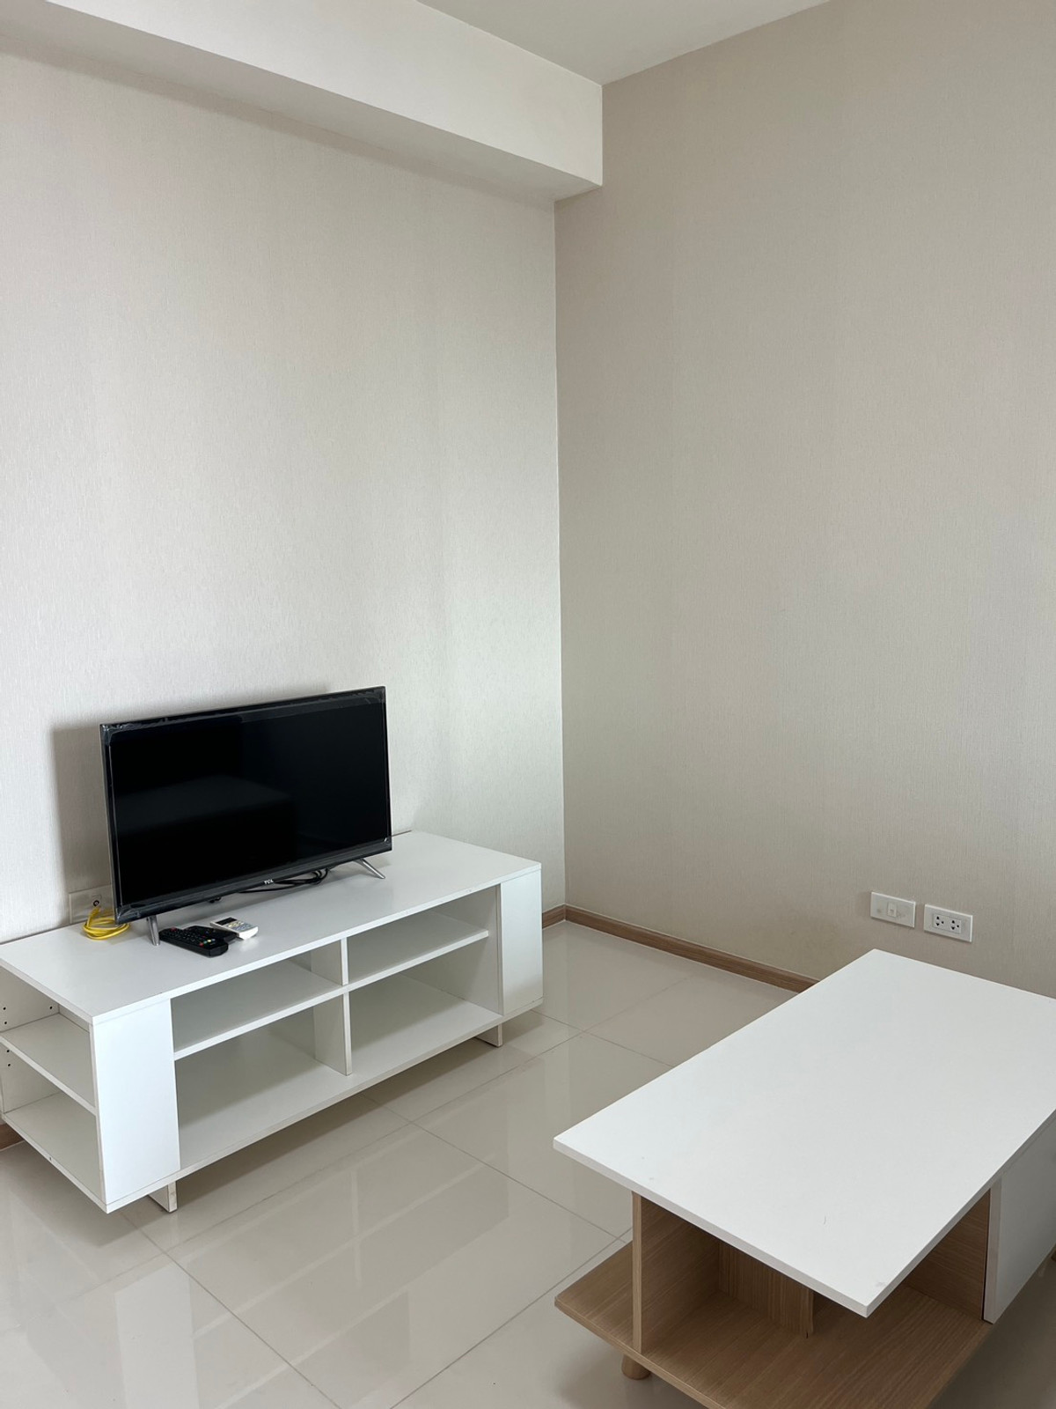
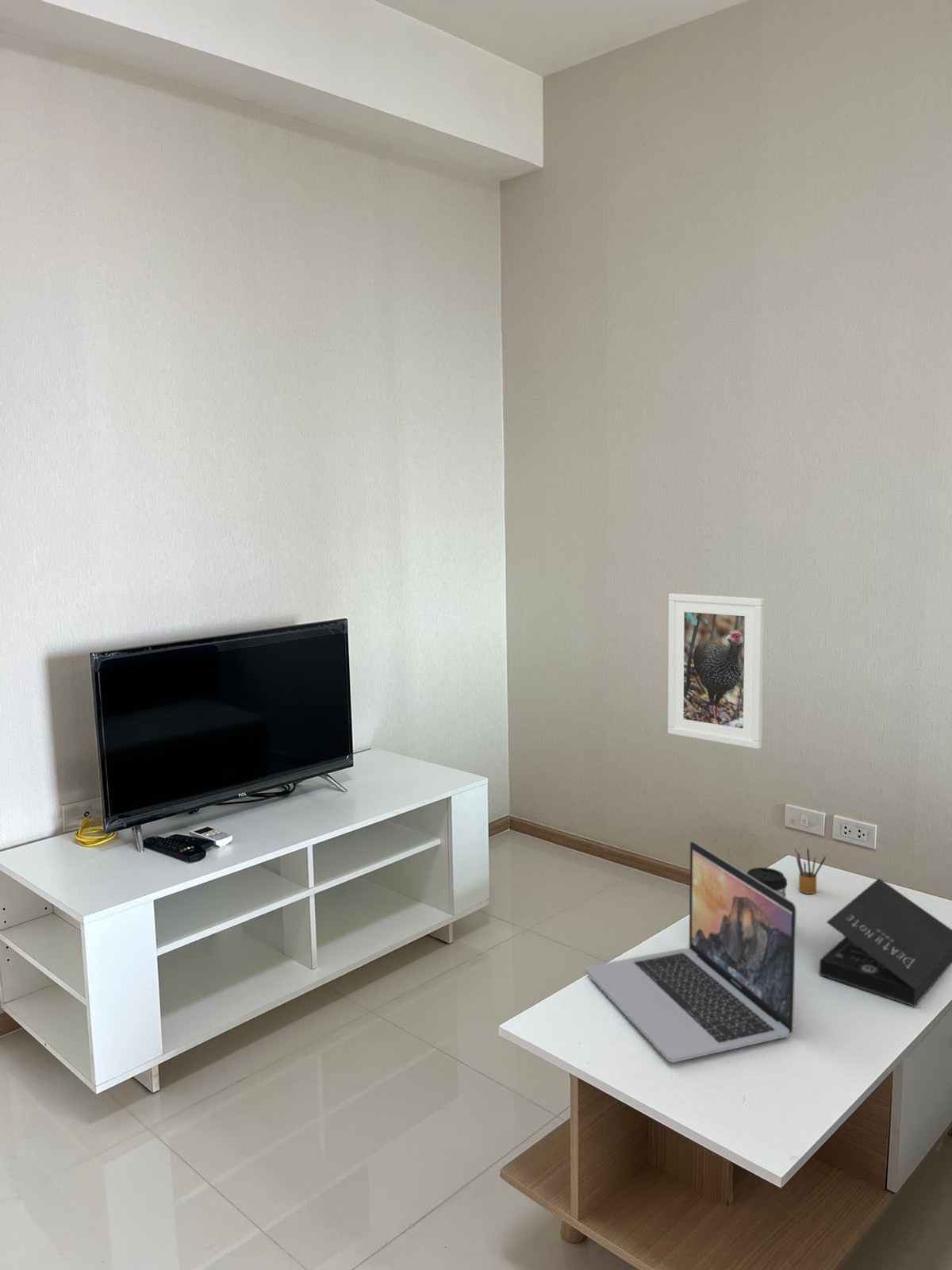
+ laptop [584,841,797,1063]
+ book [818,878,952,1007]
+ pencil box [794,846,827,895]
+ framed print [667,592,765,749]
+ coffee cup [746,867,789,898]
